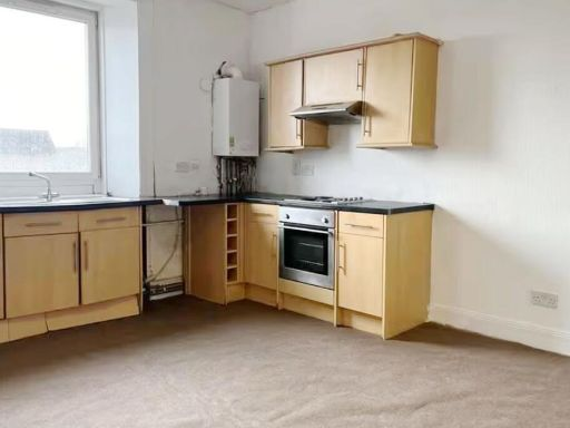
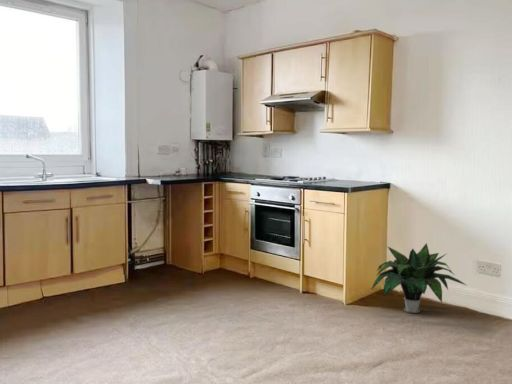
+ potted plant [370,242,467,314]
